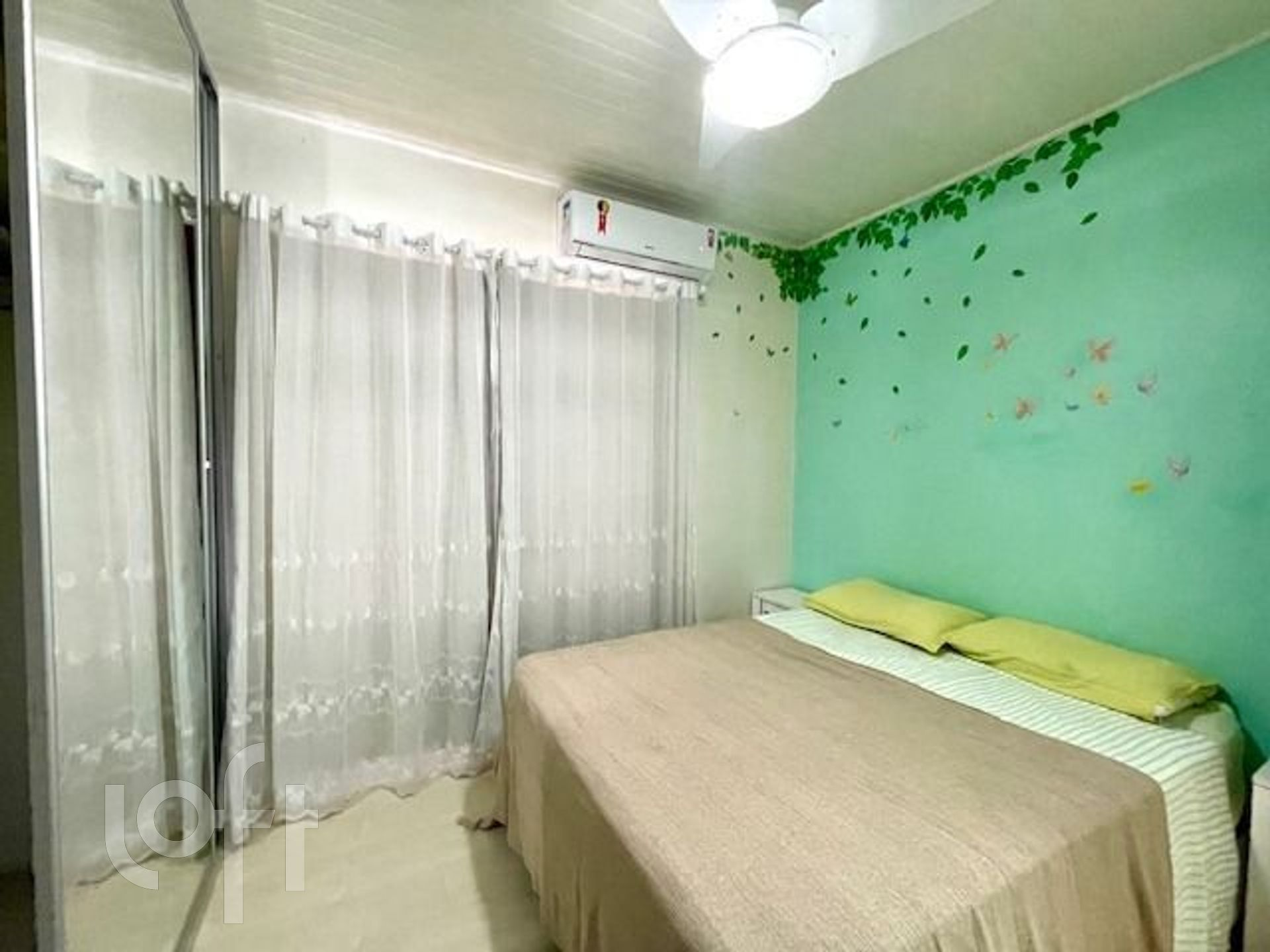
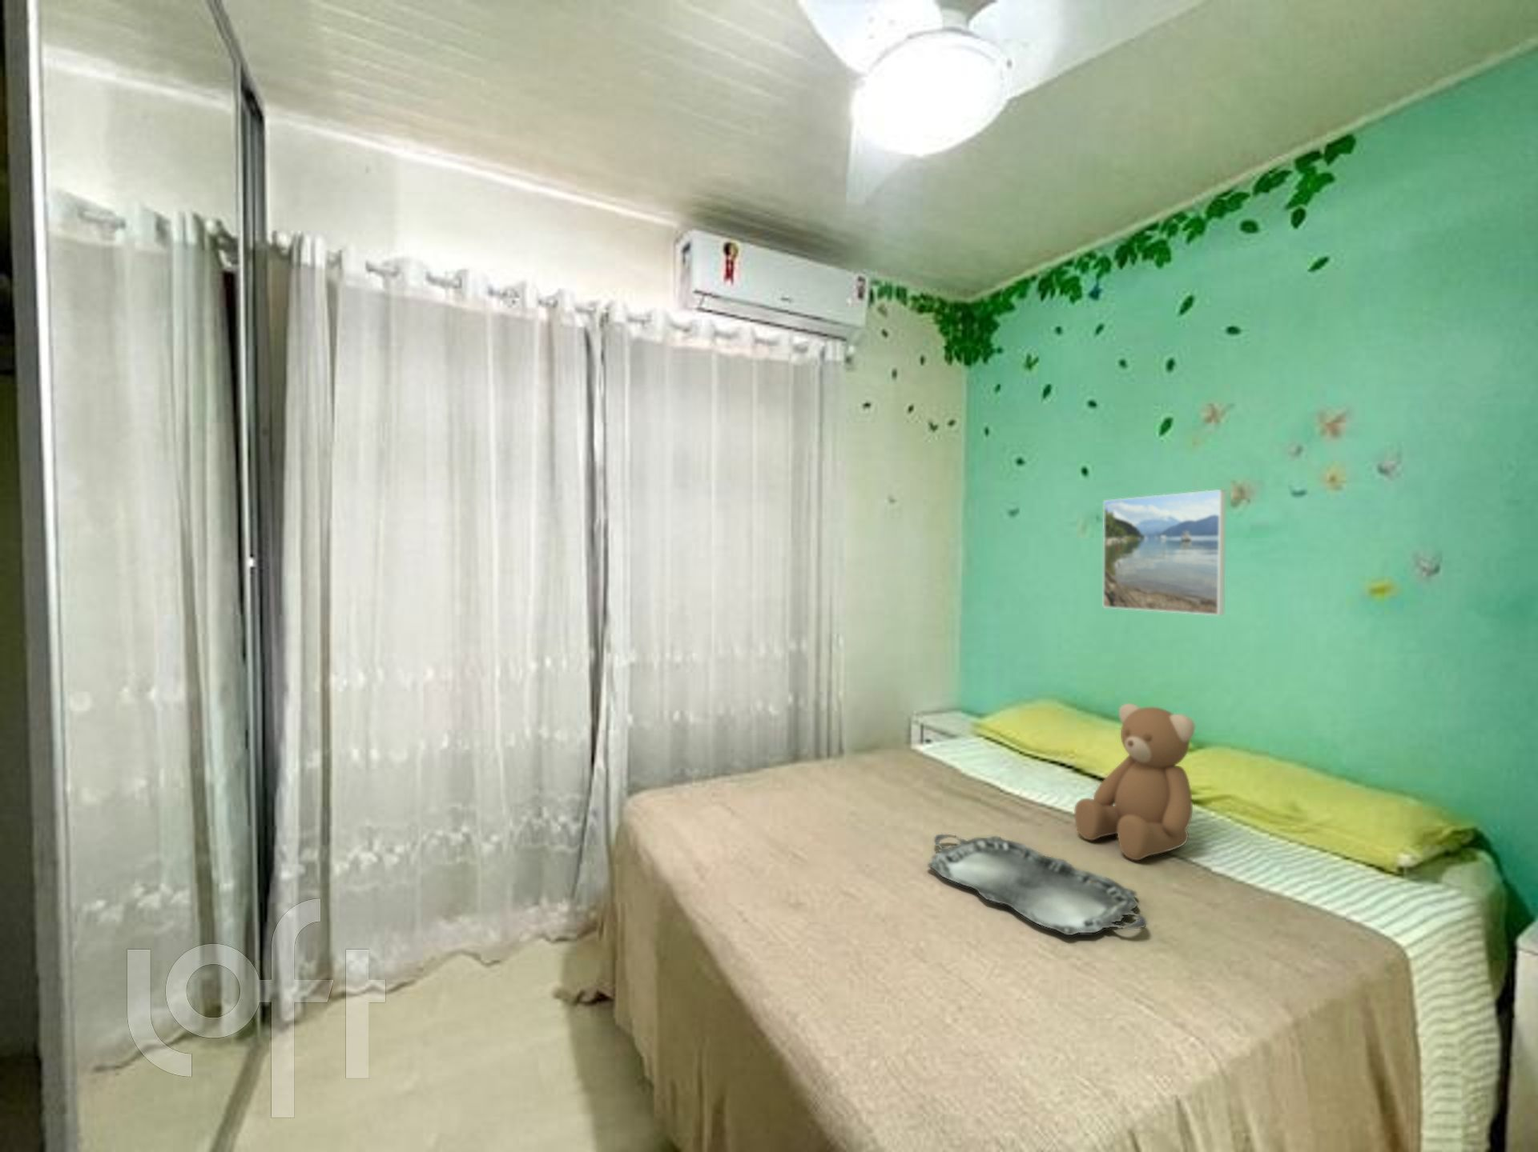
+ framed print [1102,489,1227,616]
+ serving tray [926,834,1149,935]
+ teddy bear [1073,702,1195,860]
